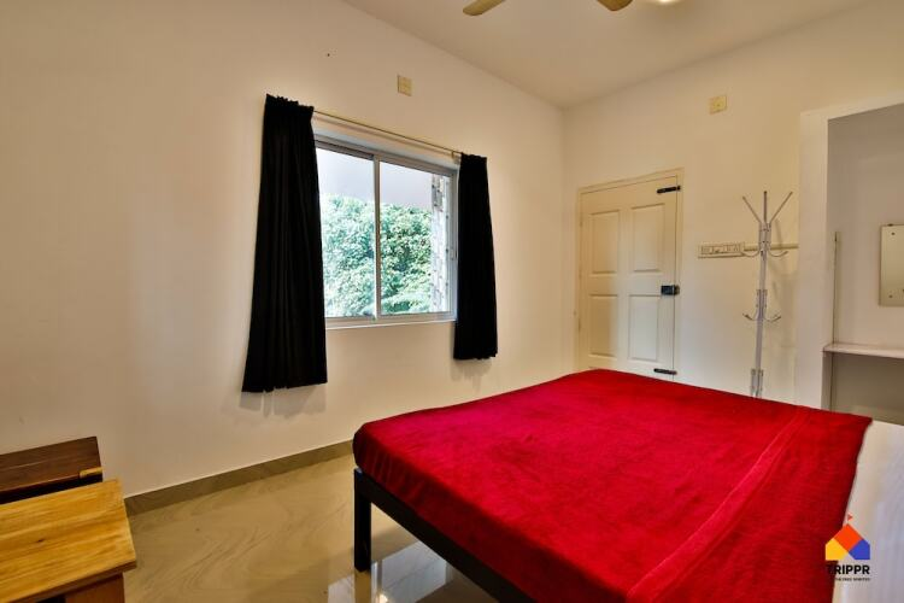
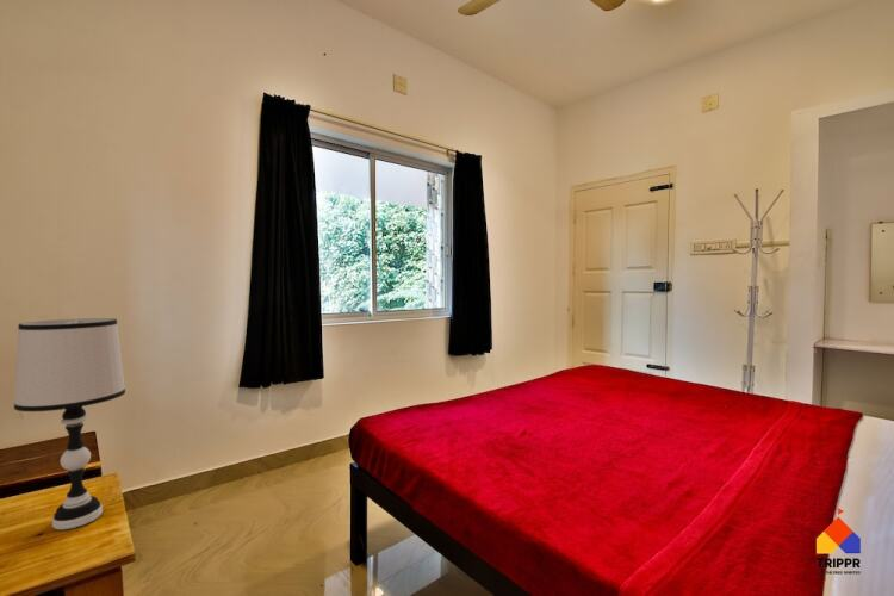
+ table lamp [13,317,126,530]
